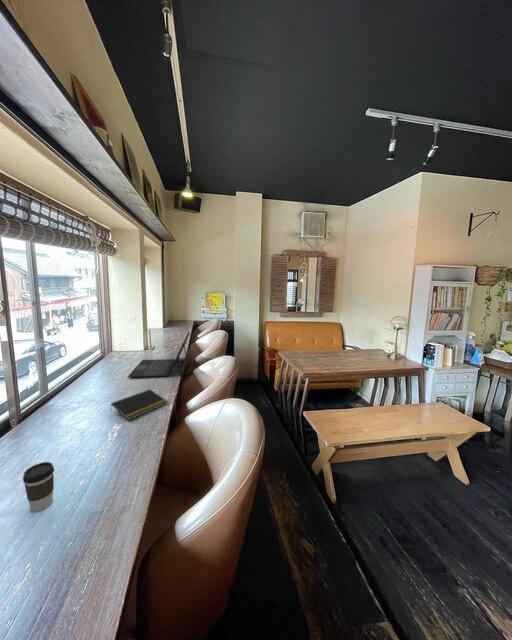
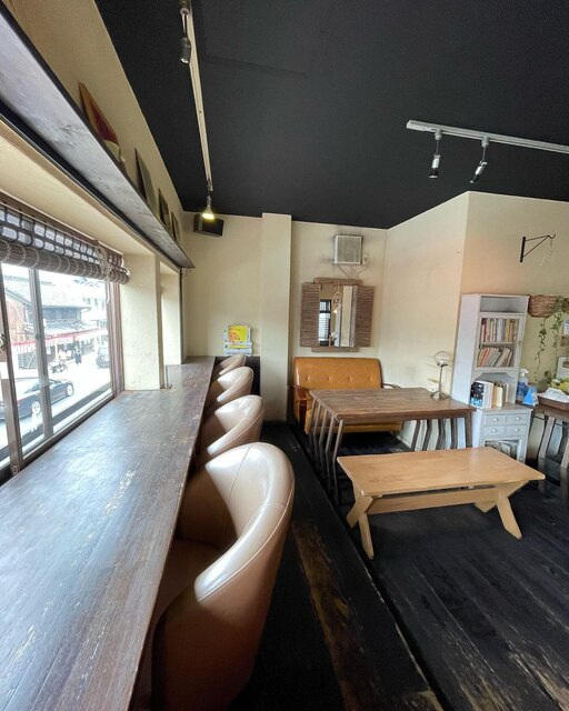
- notepad [109,388,168,421]
- laptop [126,331,191,378]
- coffee cup [22,461,55,513]
